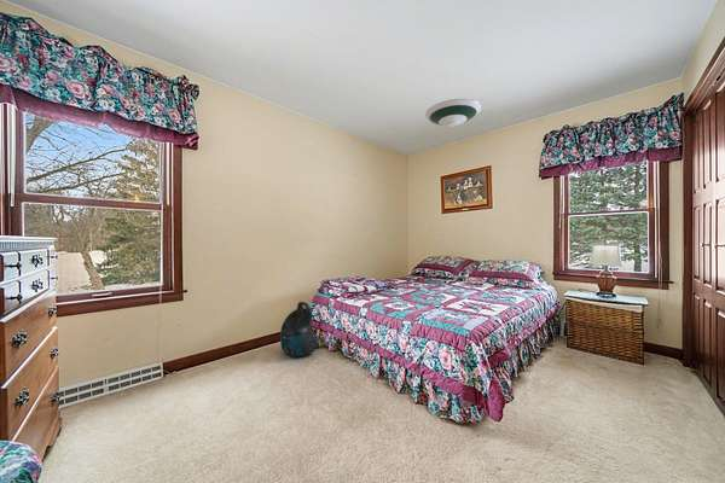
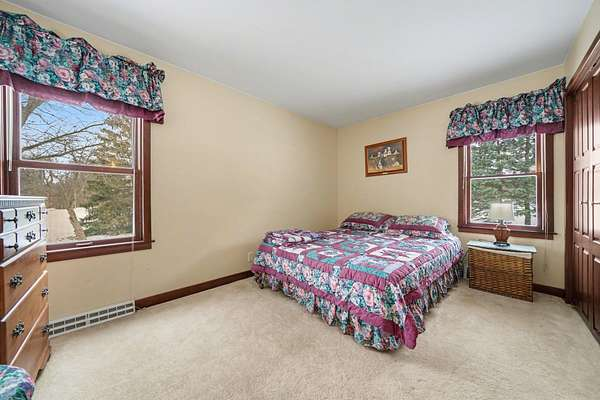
- vacuum cleaner [279,301,319,357]
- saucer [424,98,482,128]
